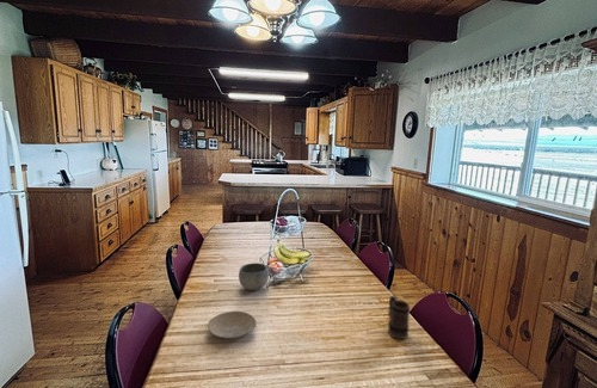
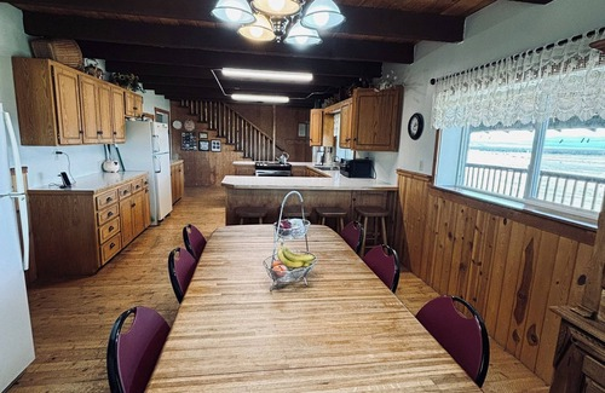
- mug [387,295,411,340]
- bowl [238,261,270,291]
- plate [207,310,257,340]
